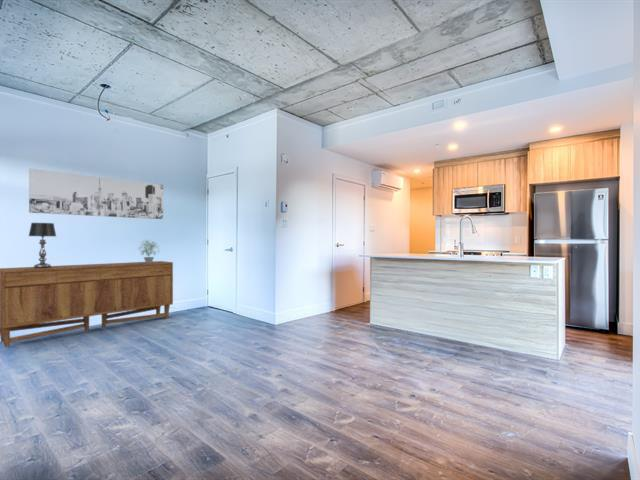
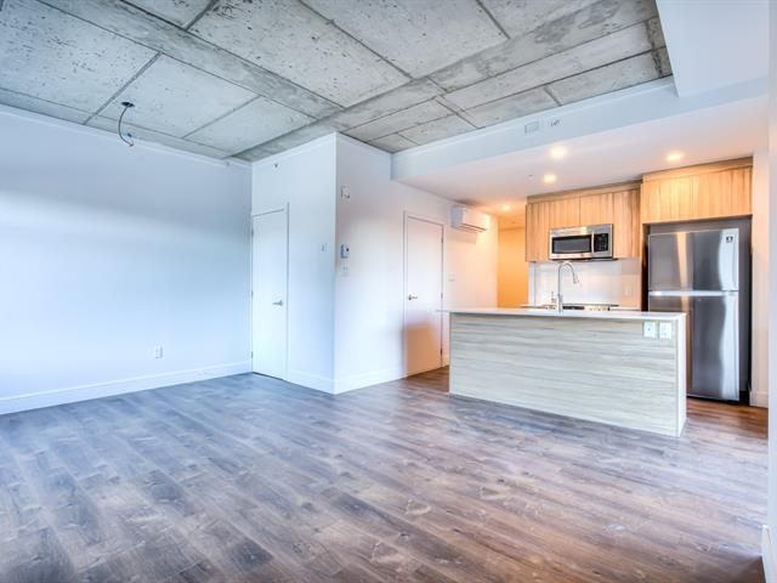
- sideboard [0,260,174,348]
- table lamp [28,222,57,268]
- potted plant [137,239,161,263]
- wall art [28,167,164,220]
